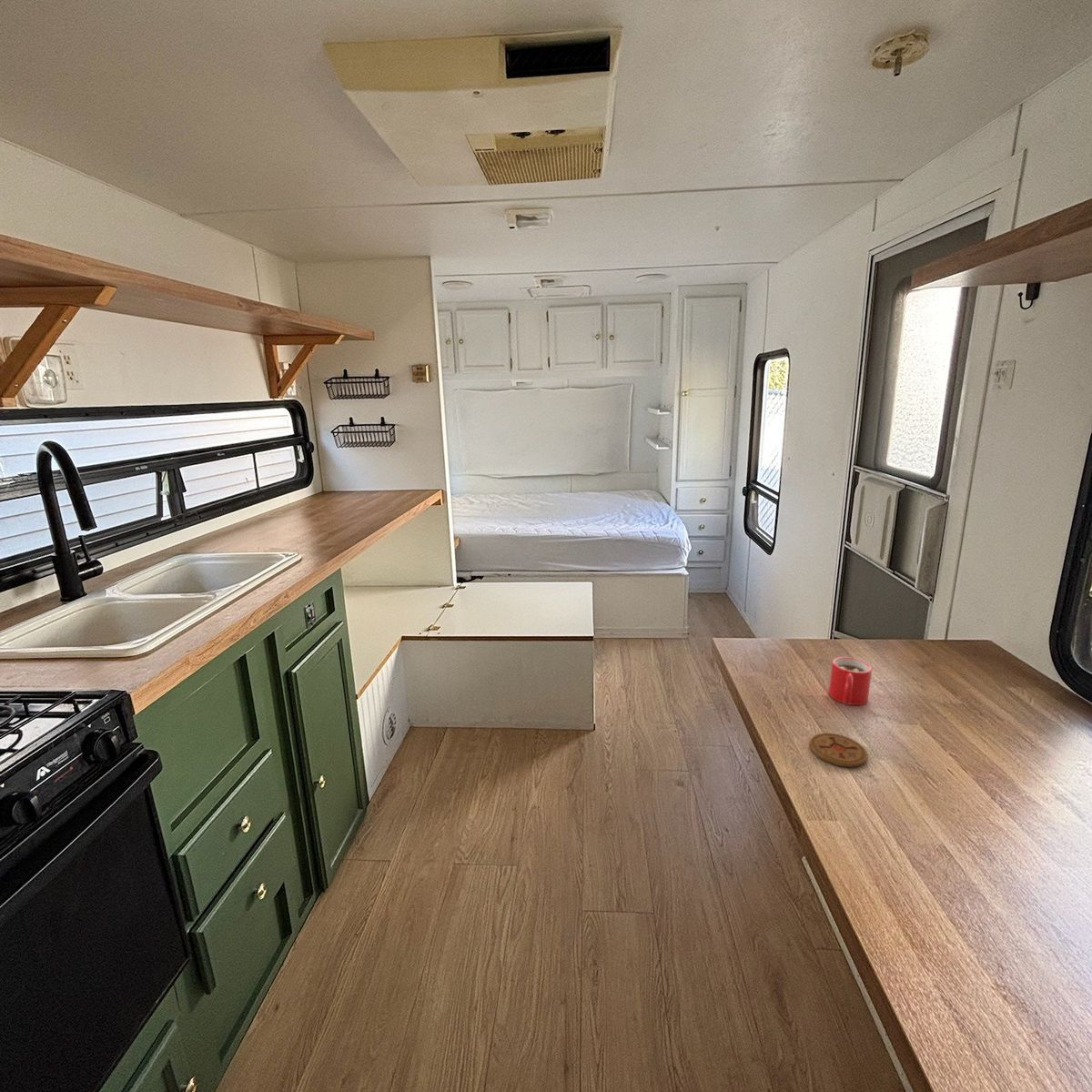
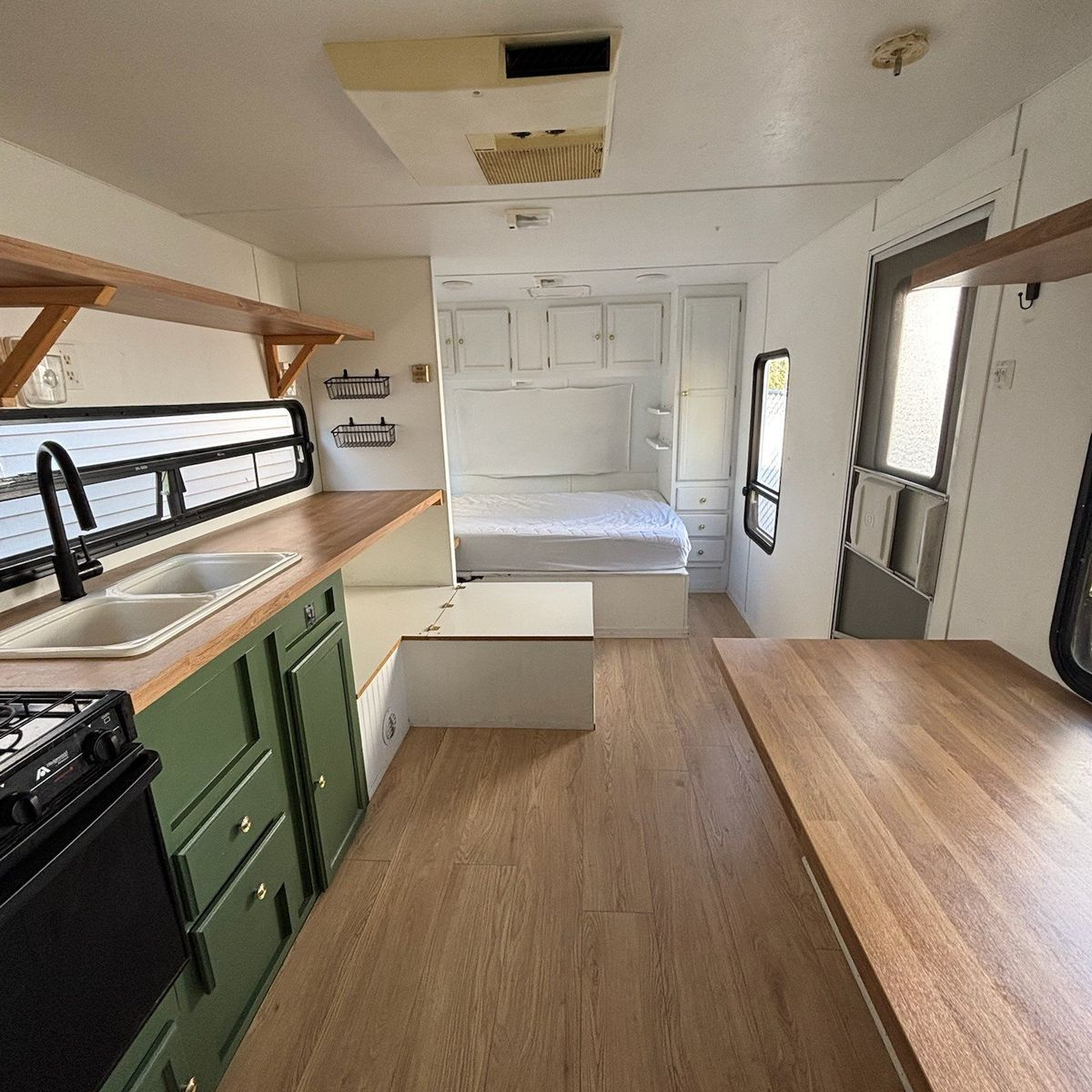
- coaster [809,733,868,768]
- mug [828,656,873,706]
